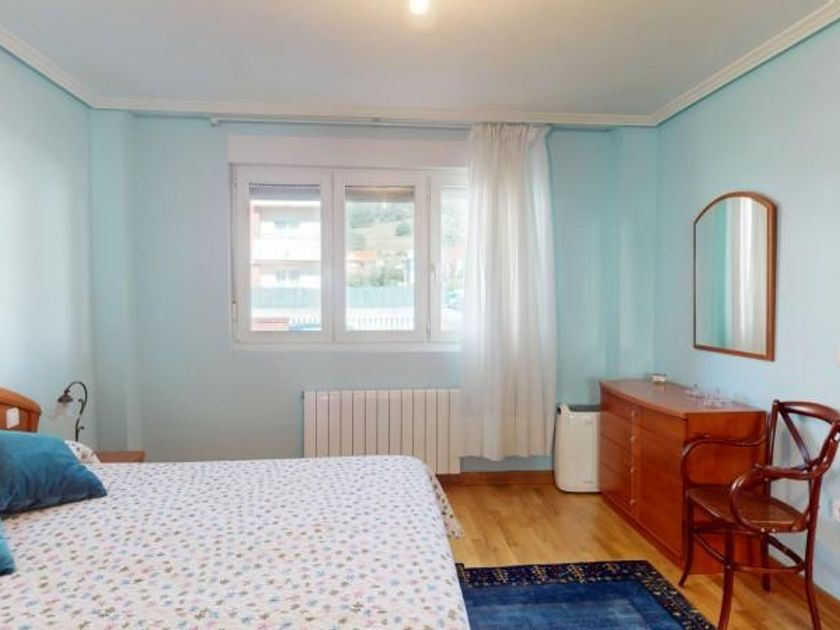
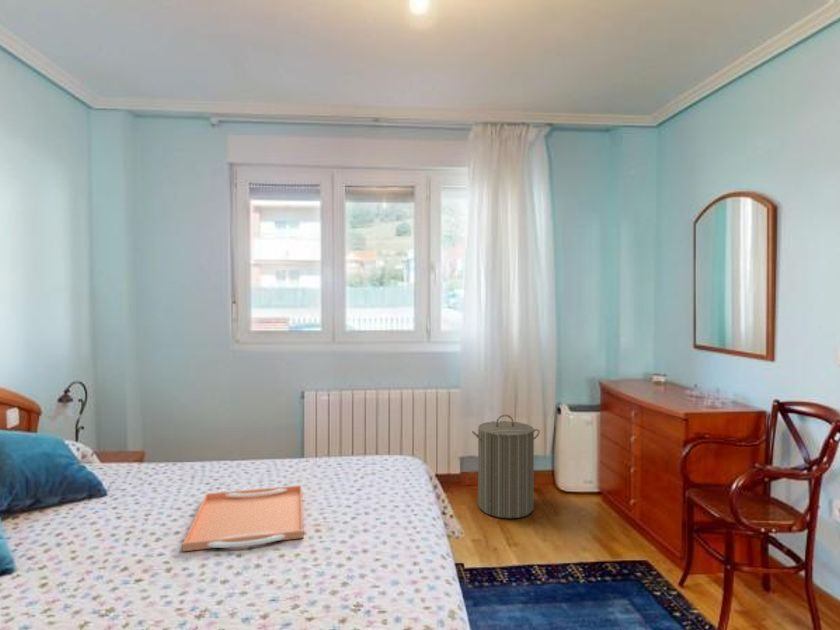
+ laundry hamper [471,414,541,519]
+ serving tray [182,484,305,552]
